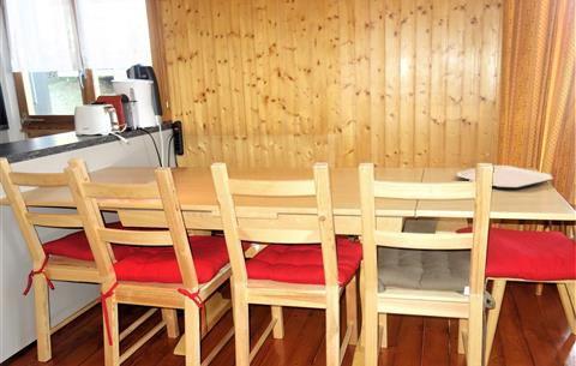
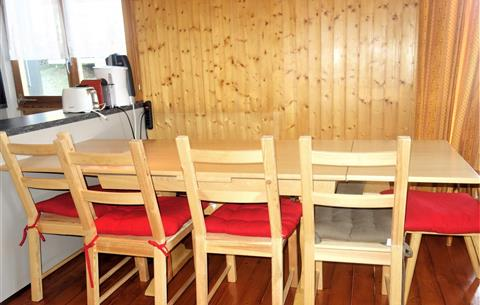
- plate [456,164,554,191]
